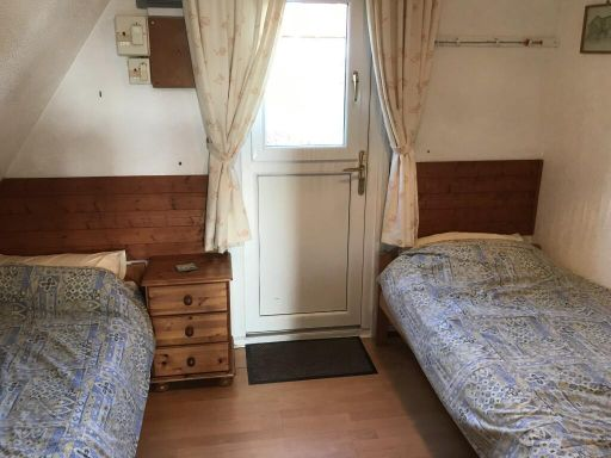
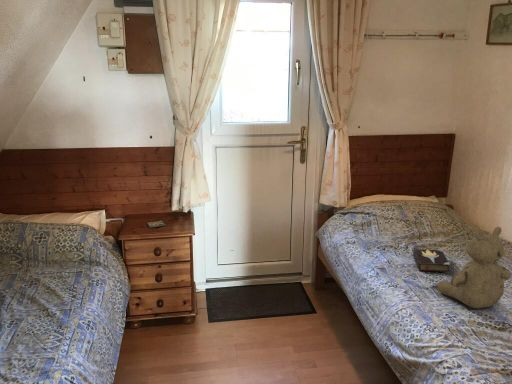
+ teddy bear [435,226,512,309]
+ hardback book [412,248,451,274]
